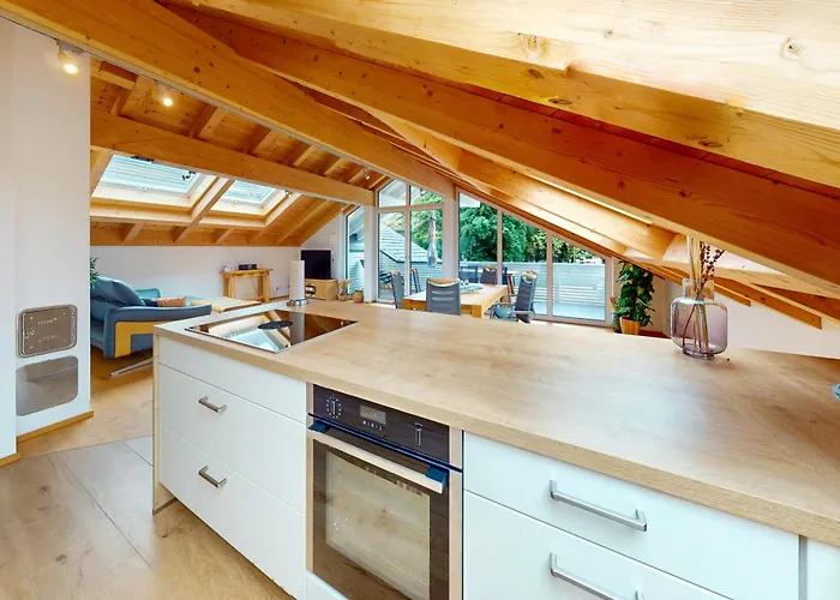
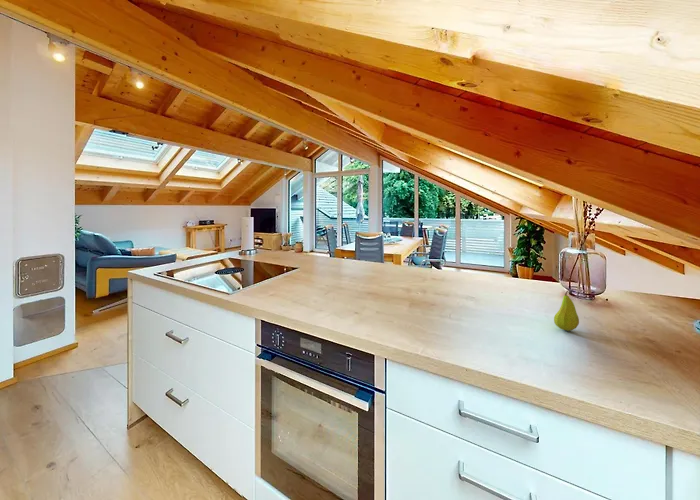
+ fruit [553,289,580,332]
